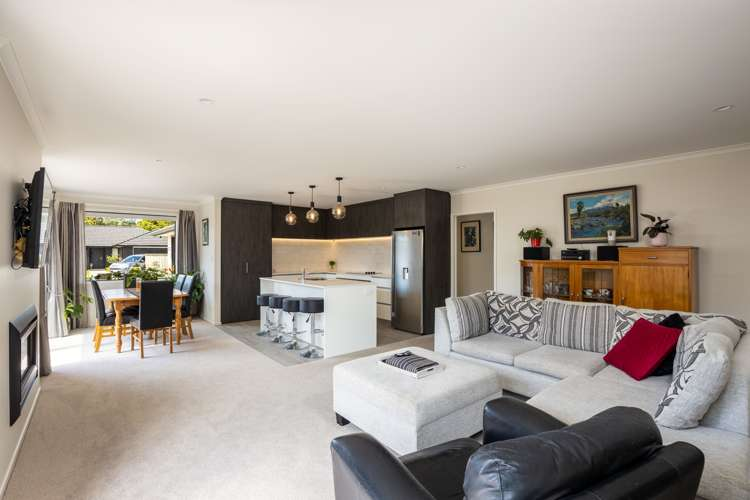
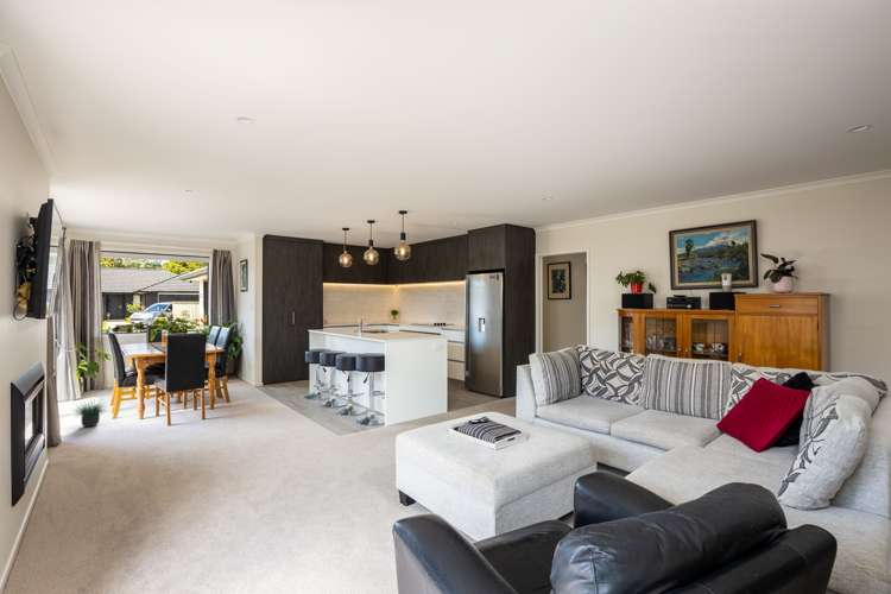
+ potted plant [72,397,107,428]
